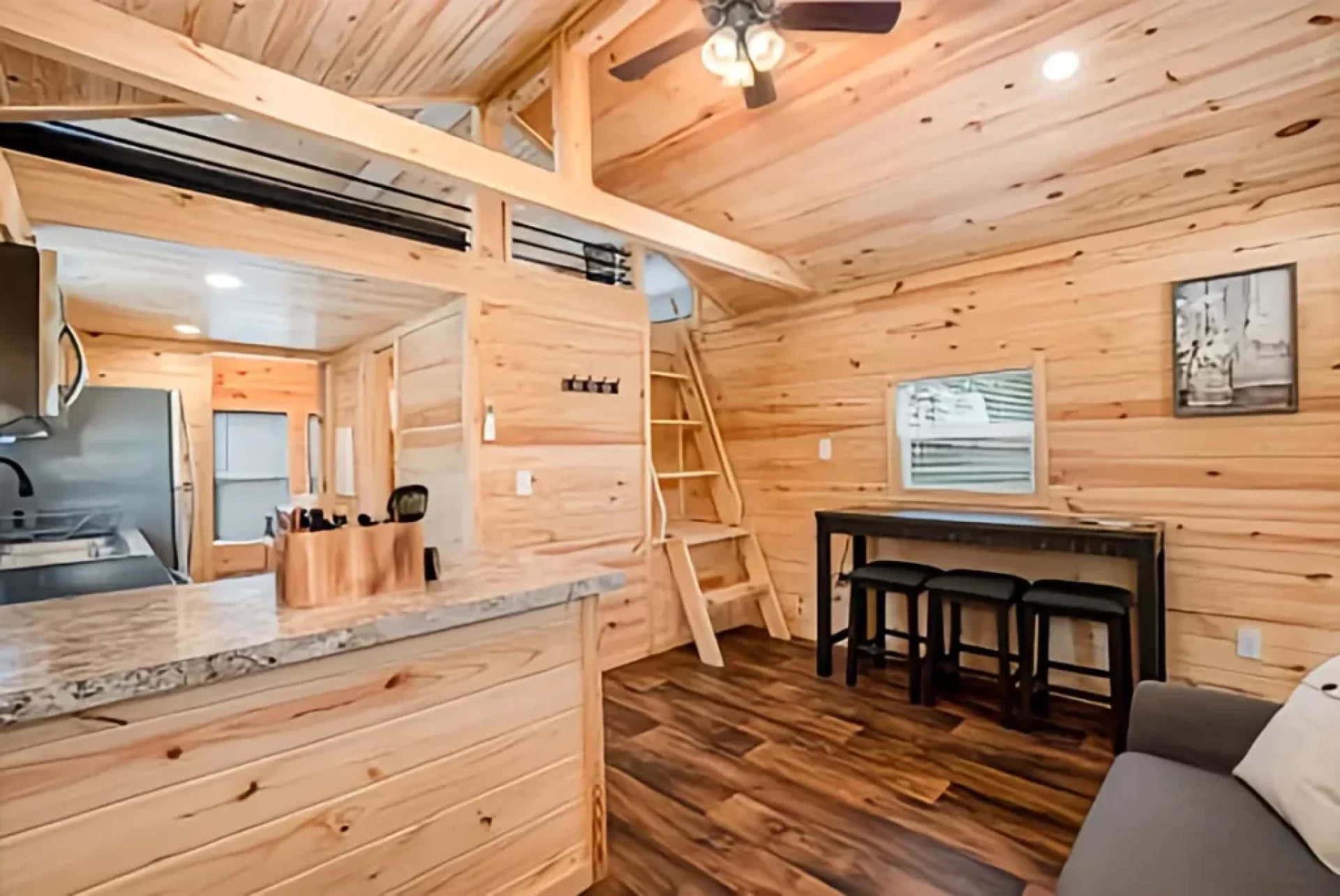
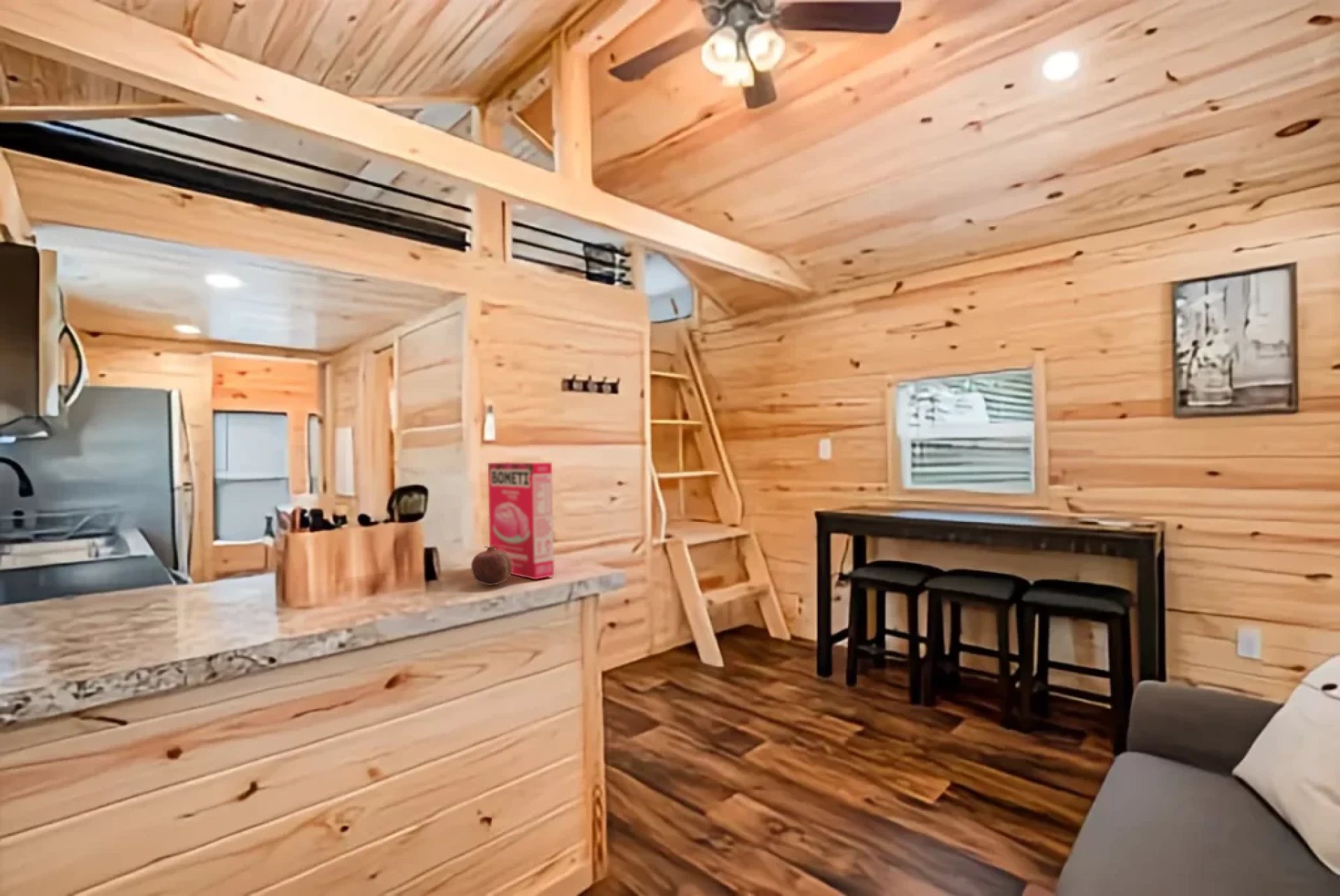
+ fruit [470,545,512,586]
+ cereal box [487,461,555,580]
